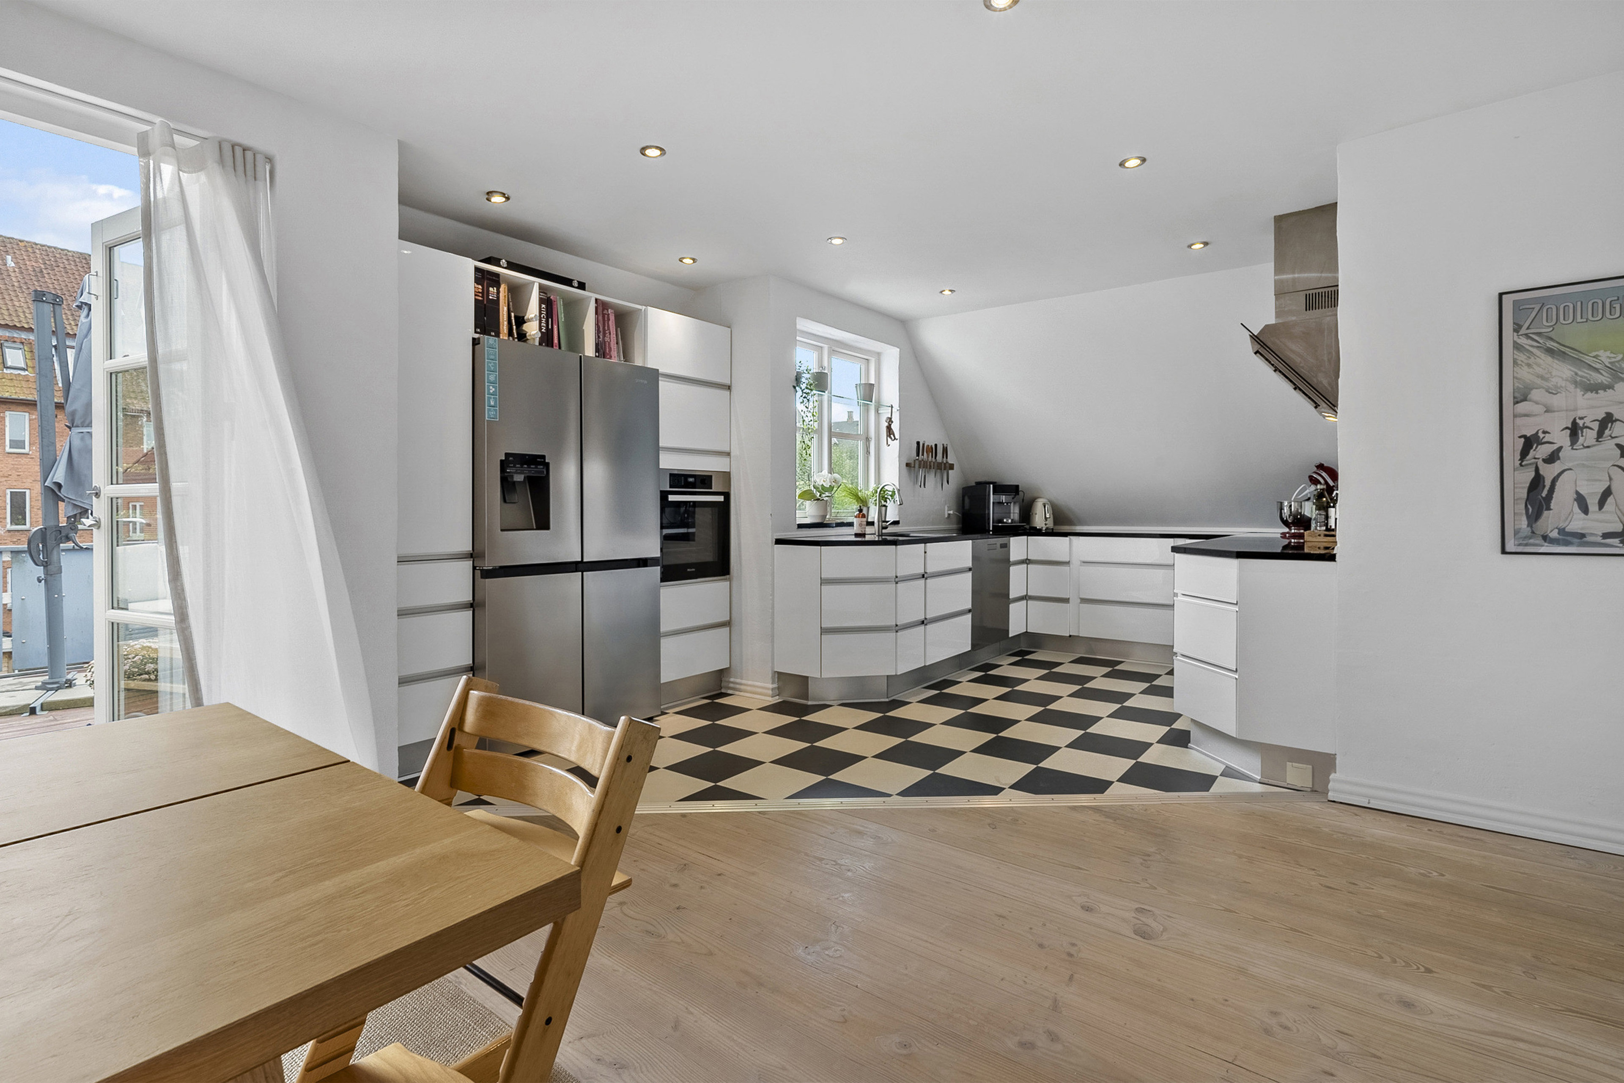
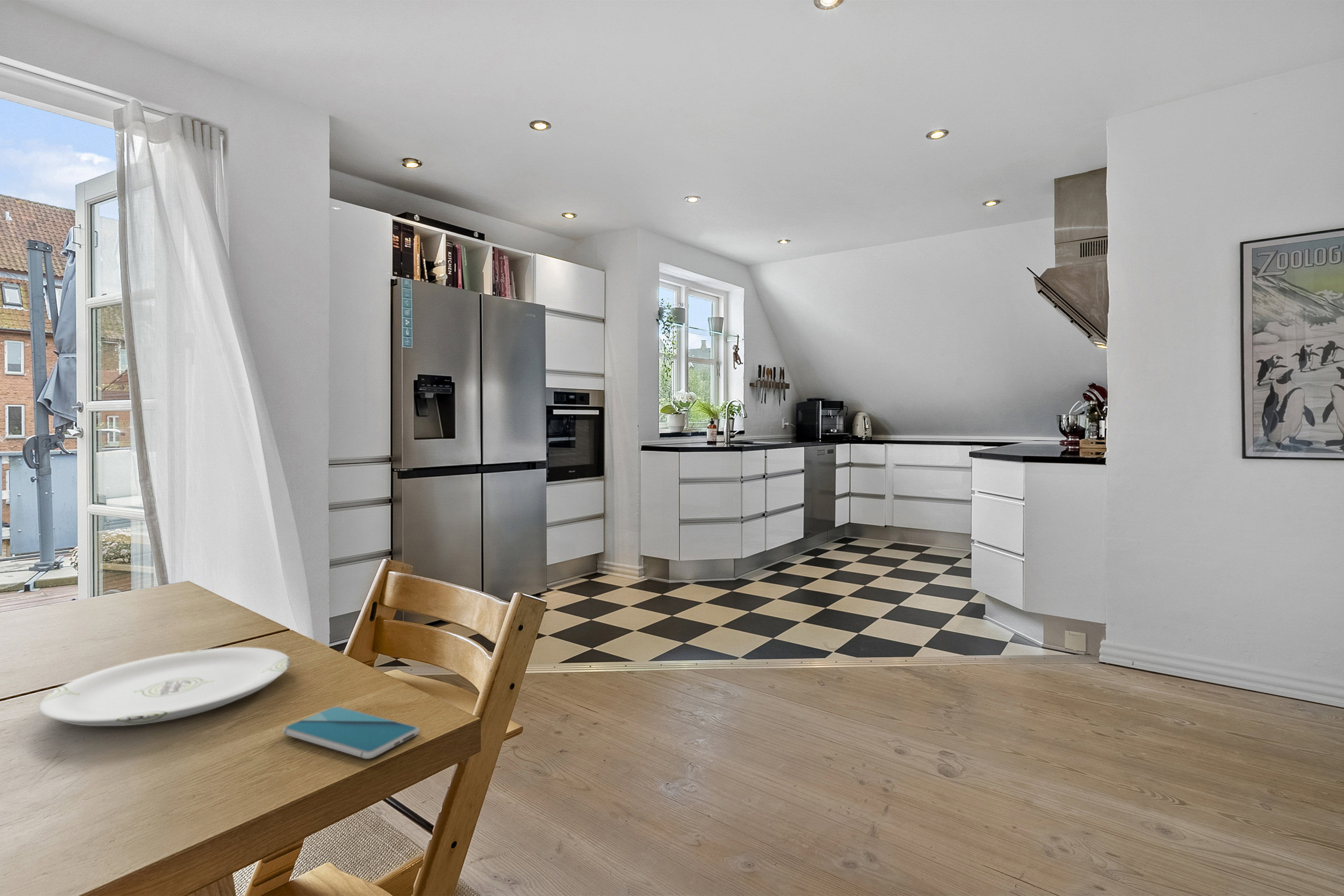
+ plate [38,647,291,726]
+ smartphone [282,706,420,759]
